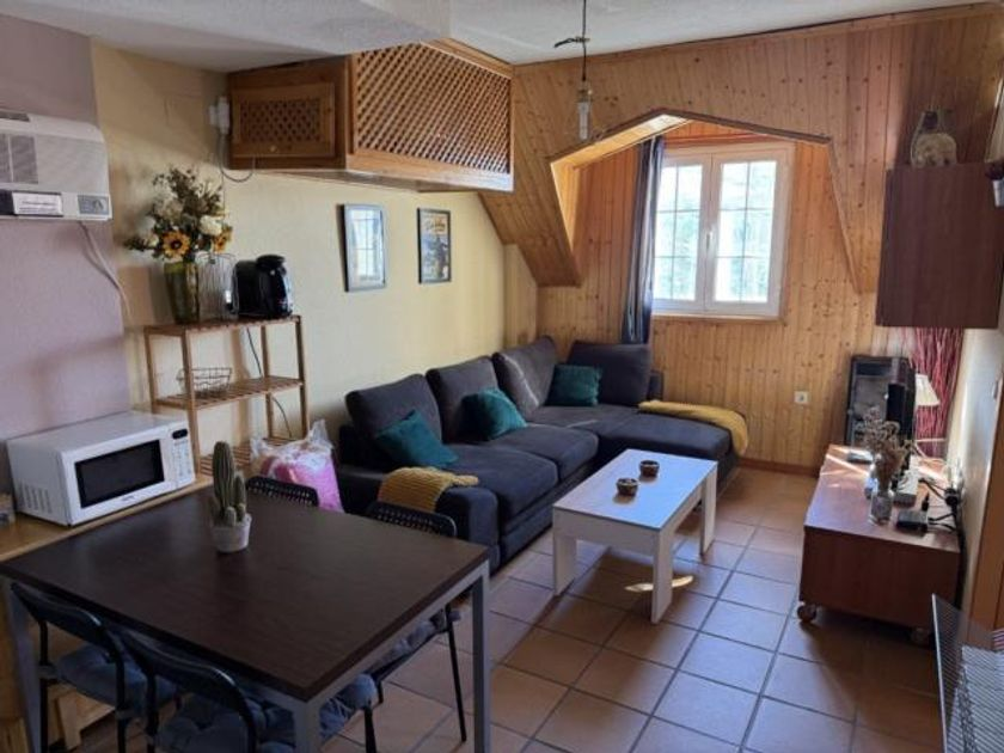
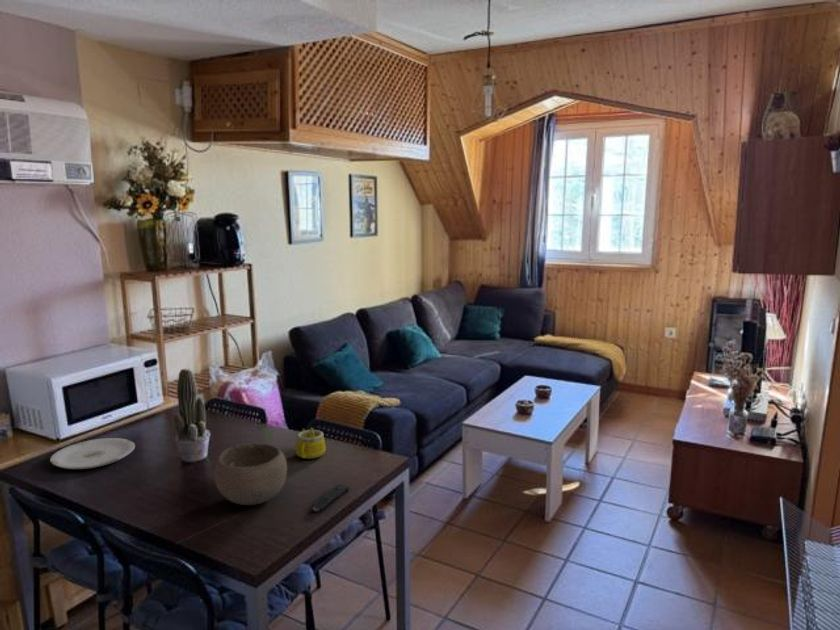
+ plate [49,437,136,470]
+ mug [294,427,327,460]
+ remote control [311,483,351,512]
+ bowl [213,442,288,506]
